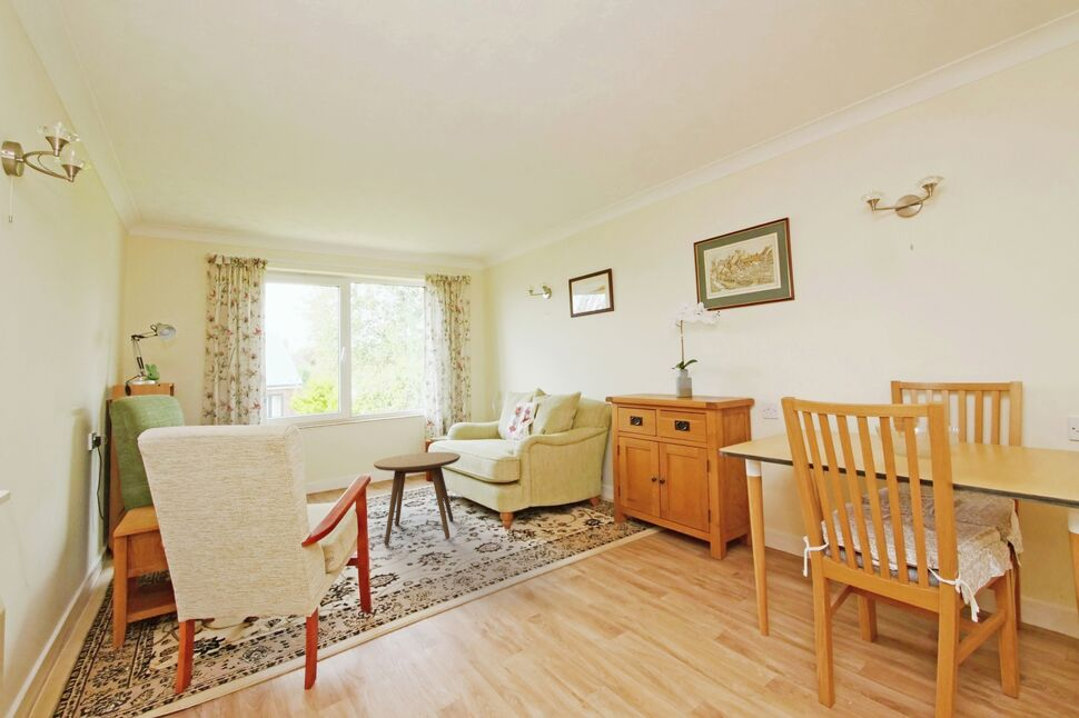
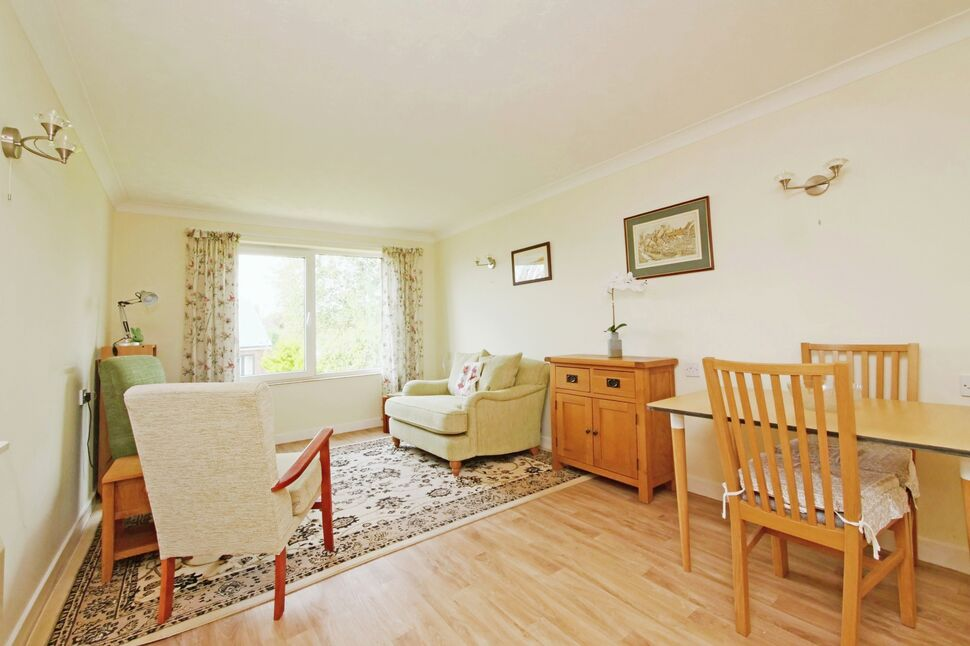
- side table [373,451,462,546]
